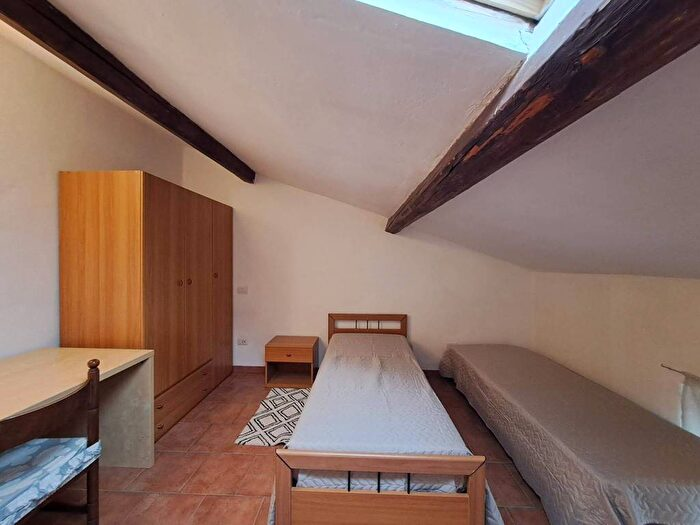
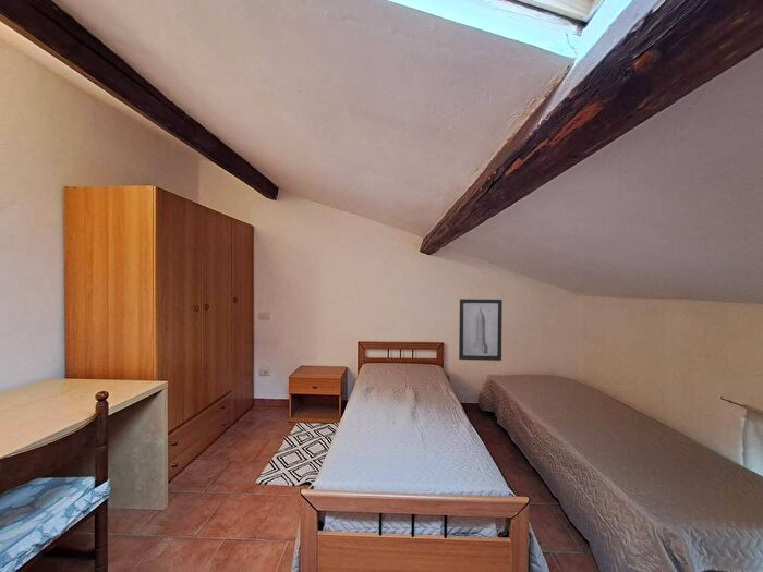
+ wall art [458,297,504,362]
